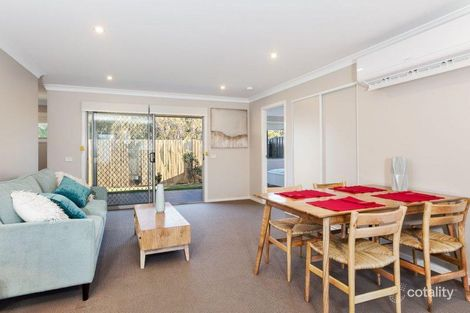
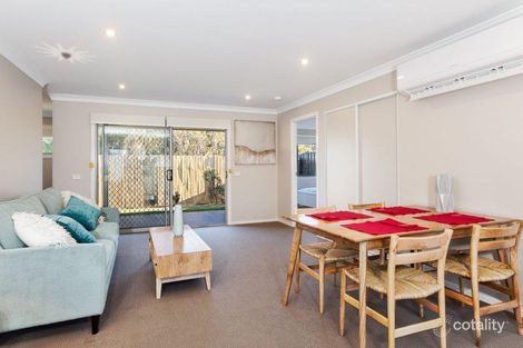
+ ceiling light [32,41,99,66]
